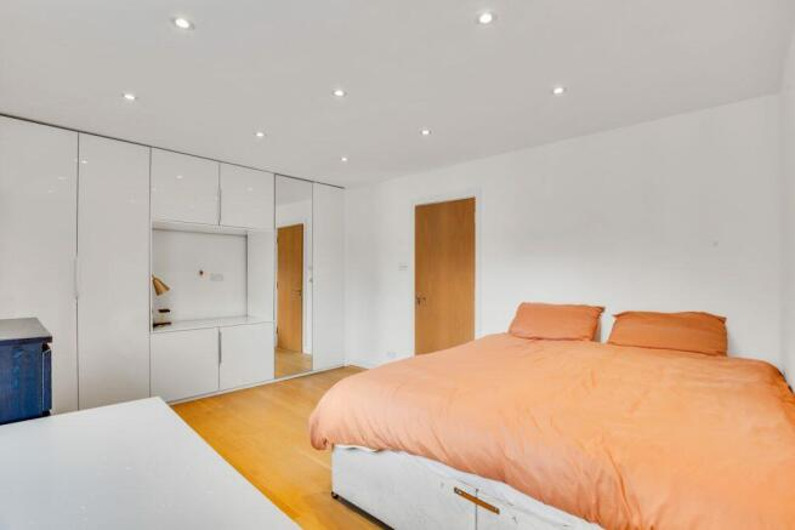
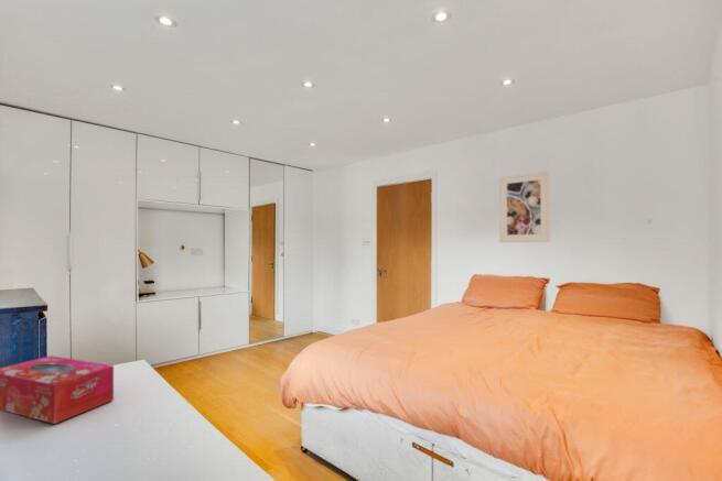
+ tissue box [0,354,115,425]
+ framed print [498,170,551,243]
